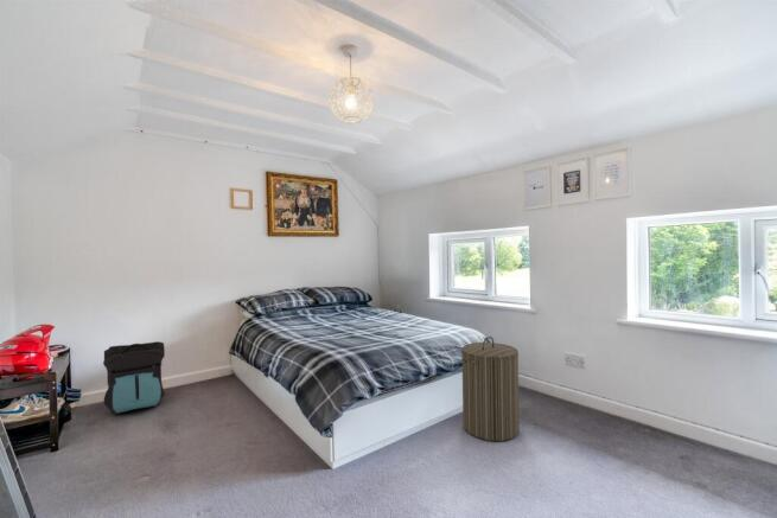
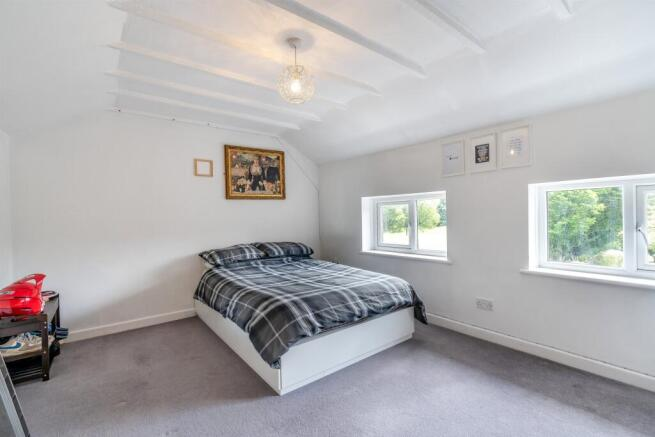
- backpack [102,340,166,415]
- laundry hamper [460,335,521,442]
